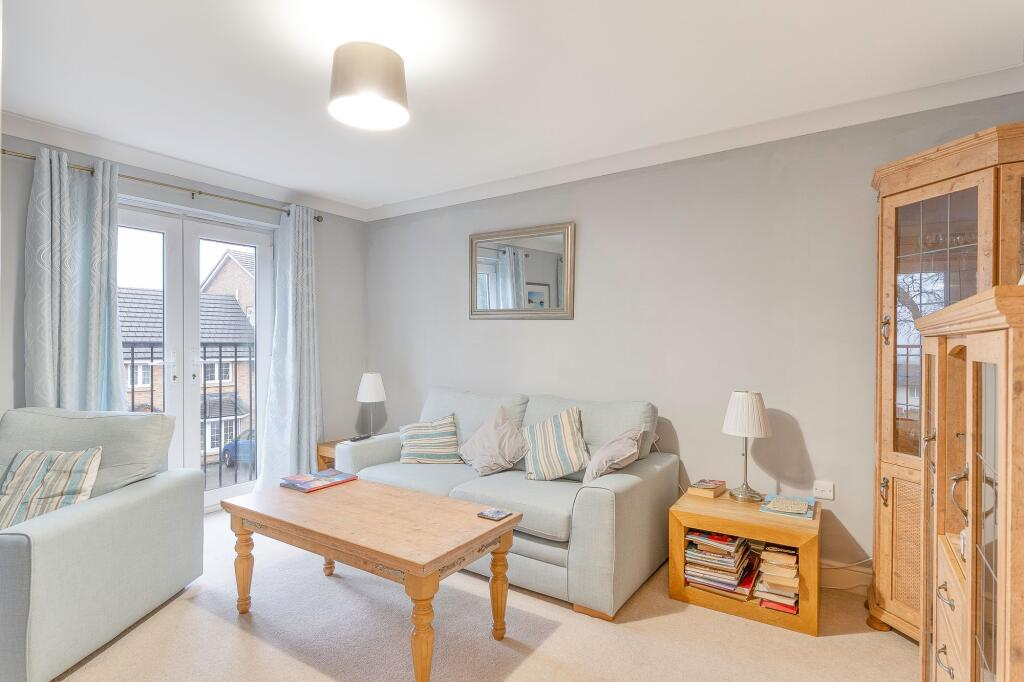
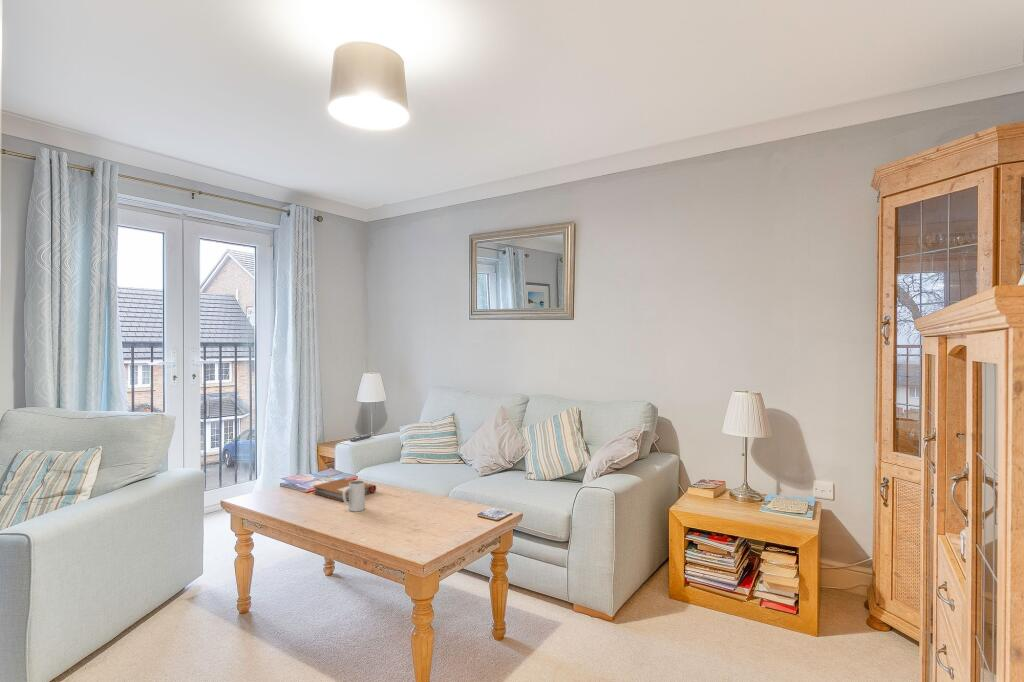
+ notebook [311,477,377,502]
+ mug [343,480,366,512]
